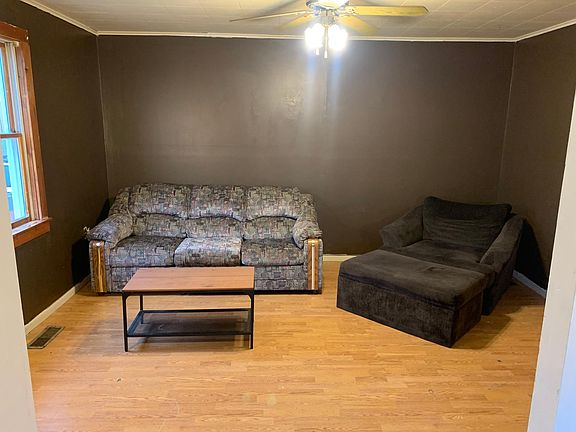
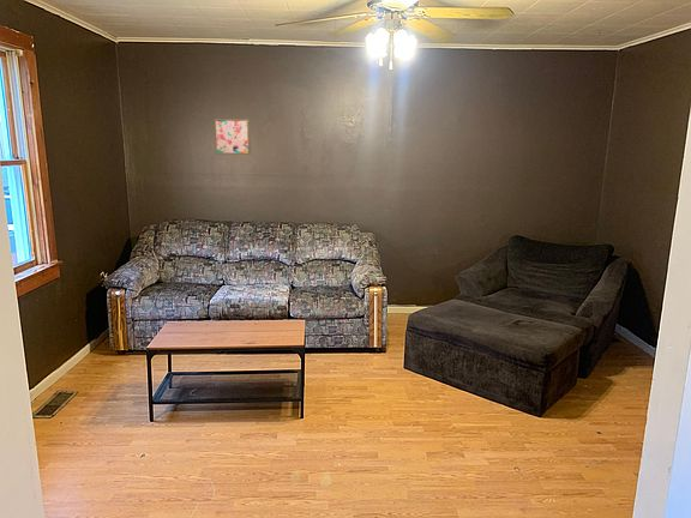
+ wall art [214,118,252,156]
